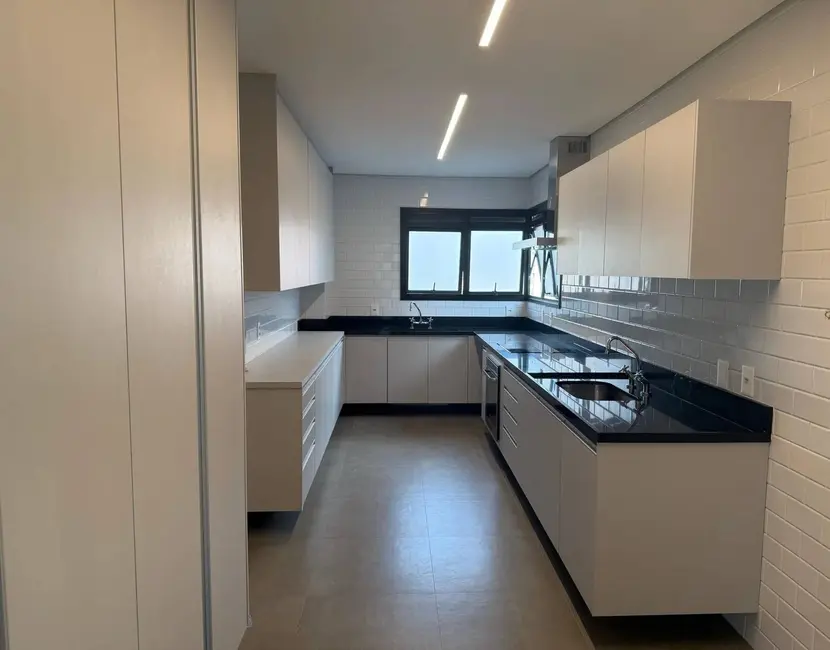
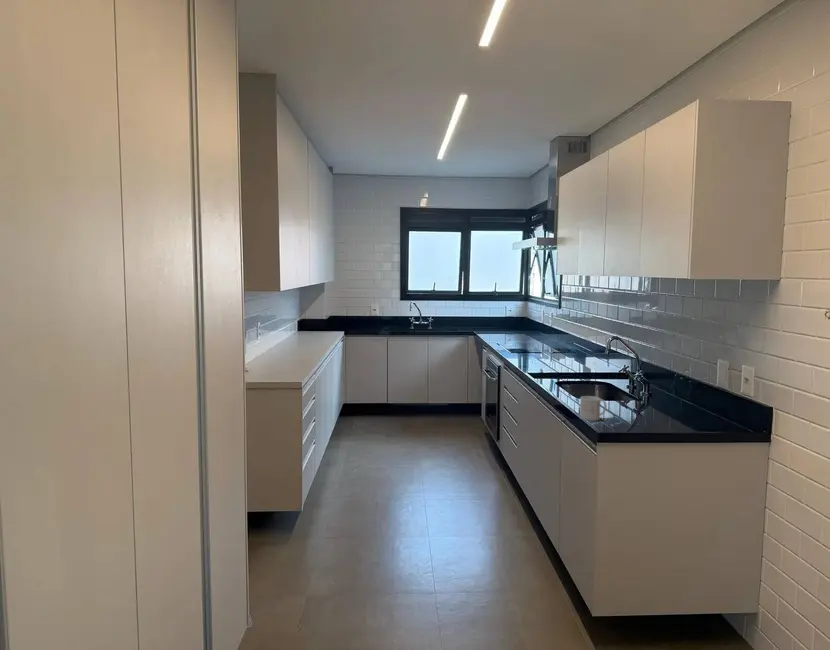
+ mug [579,395,607,422]
